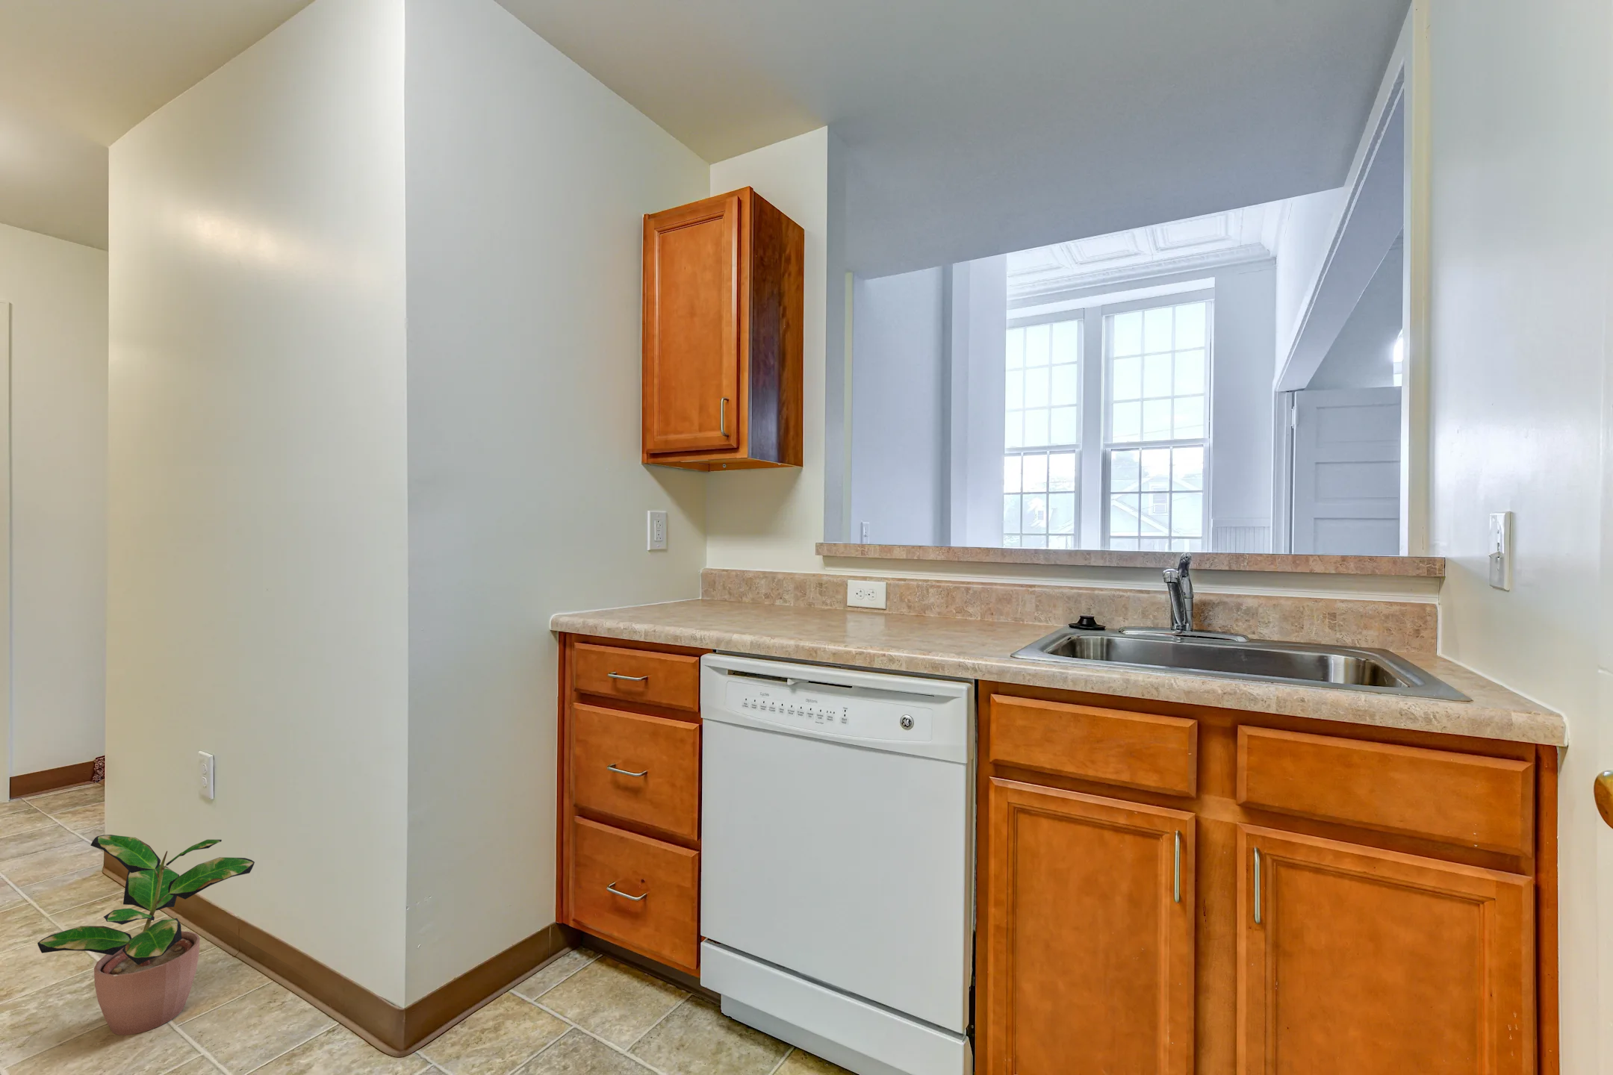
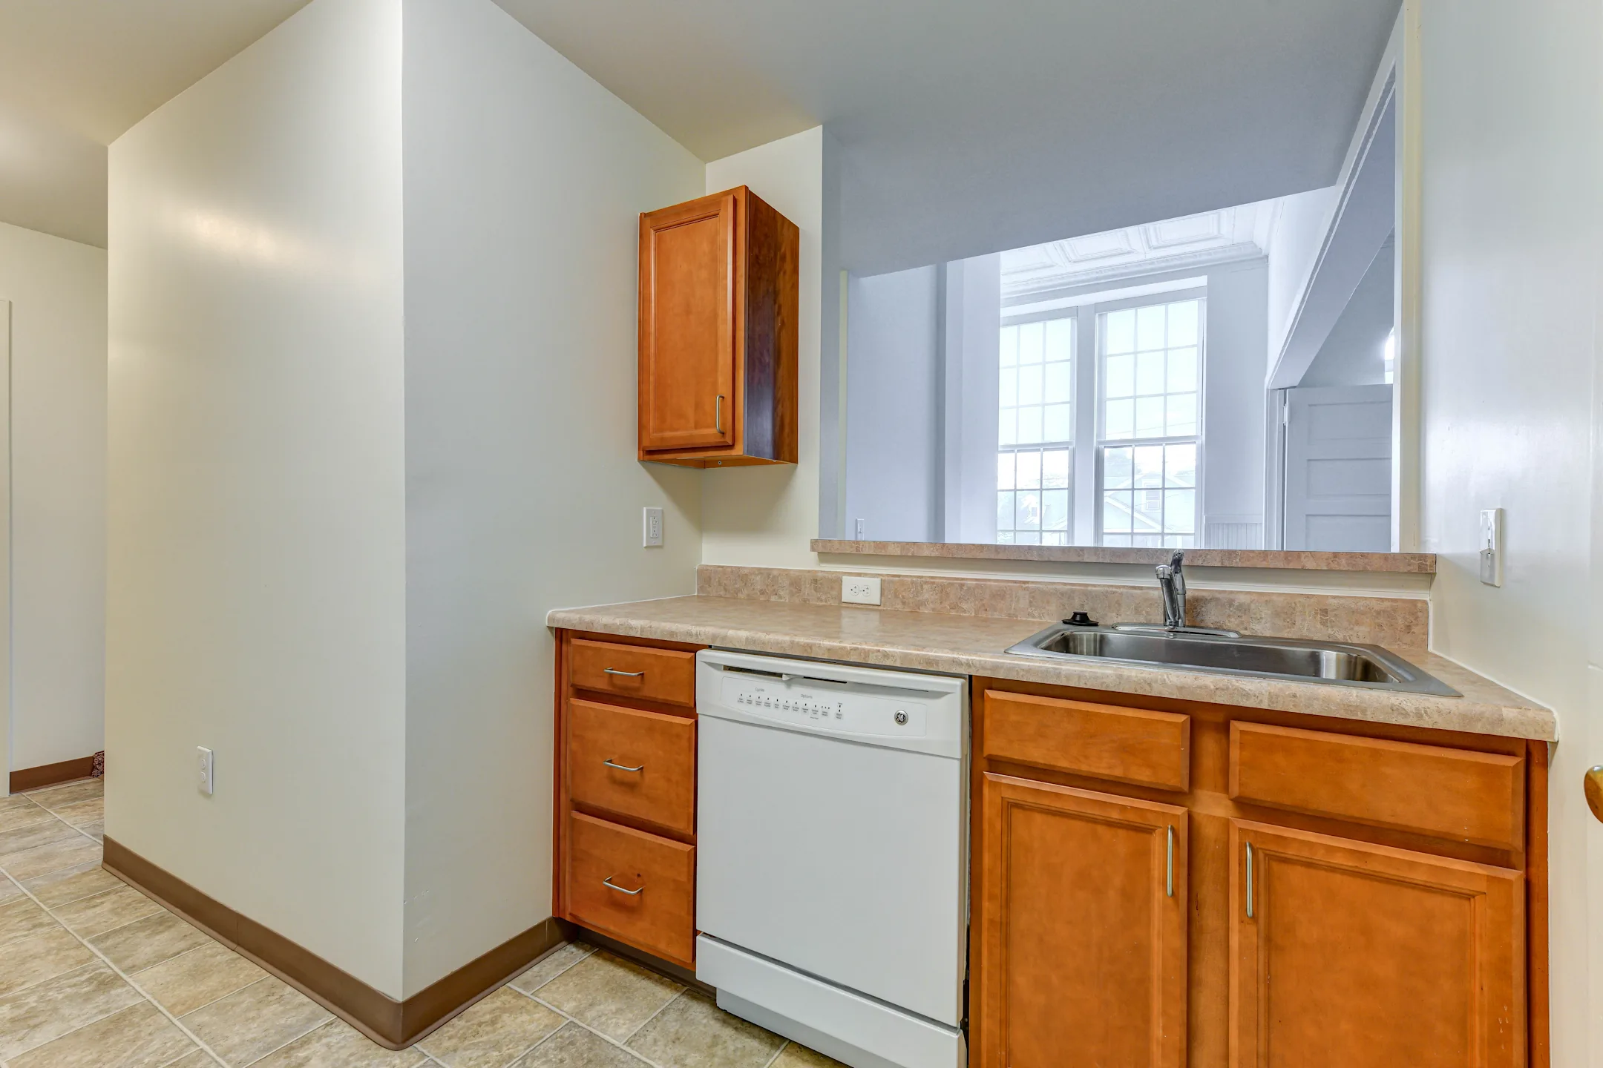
- potted plant [36,834,256,1037]
